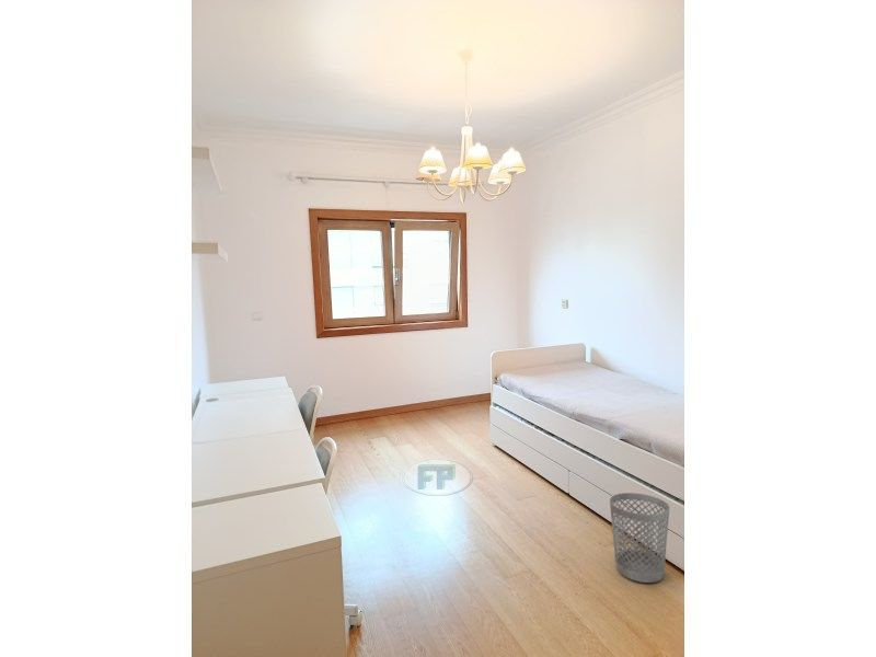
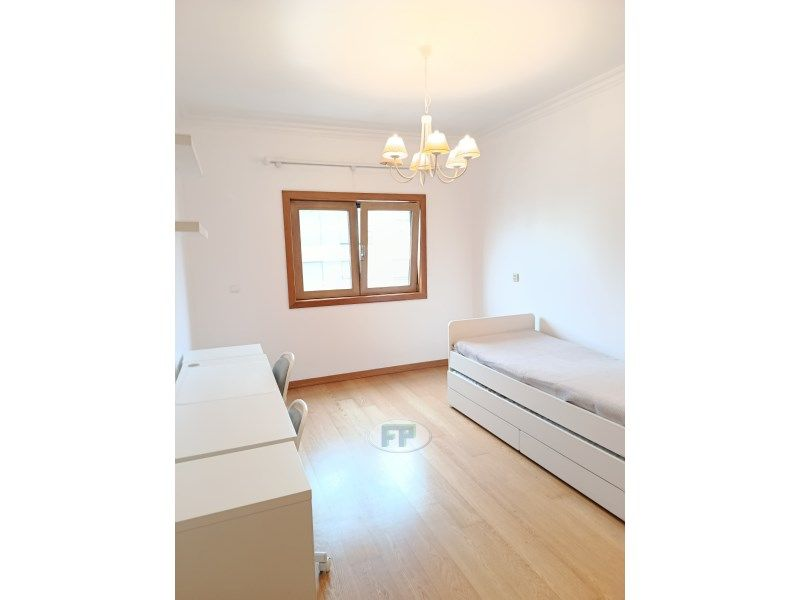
- wastebasket [609,492,670,584]
